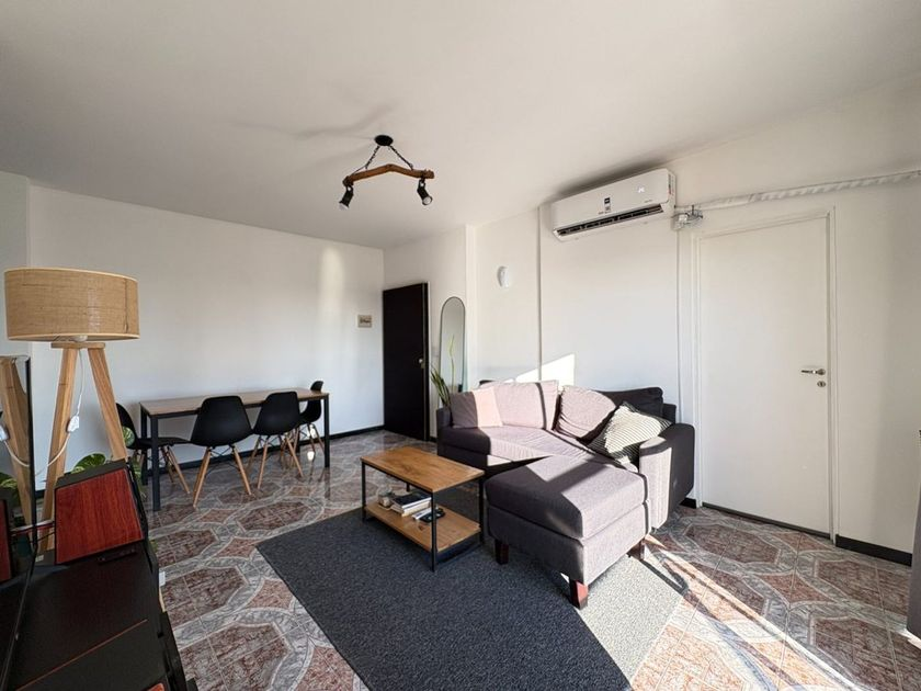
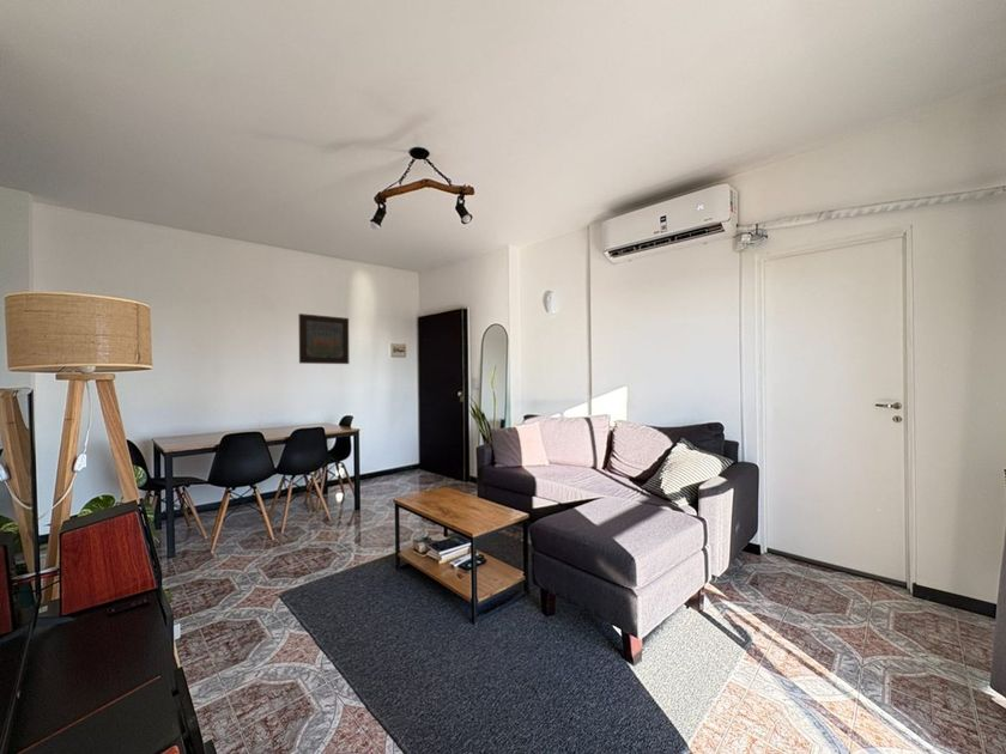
+ wall art [298,312,350,365]
